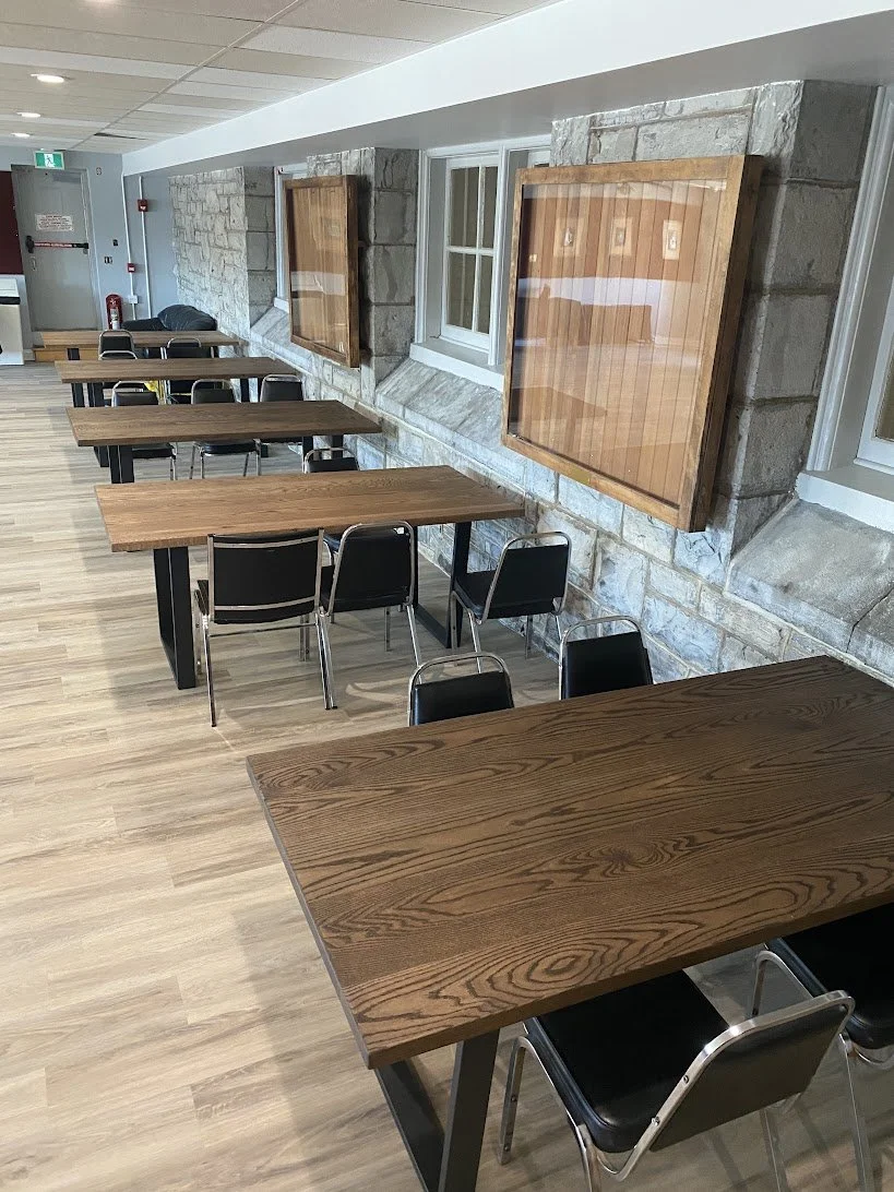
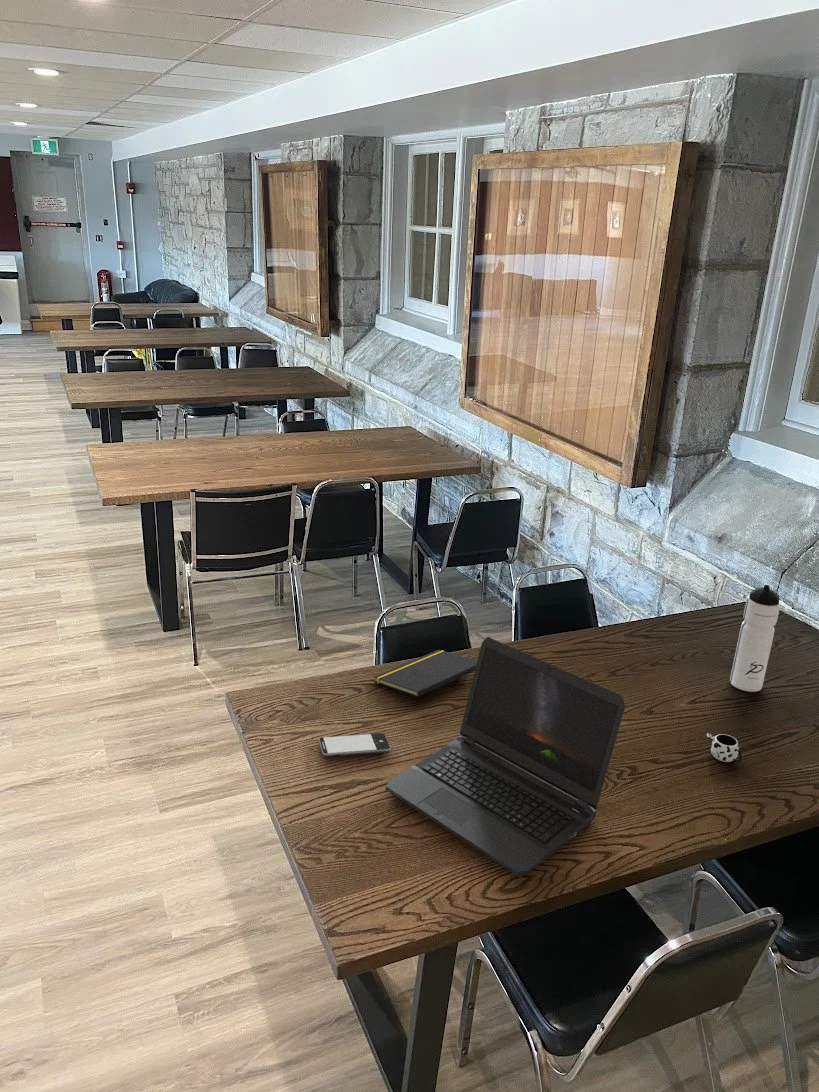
+ water bottle [729,584,782,693]
+ laptop computer [385,636,626,878]
+ mug [706,732,743,764]
+ smartphone [318,732,392,757]
+ notepad [373,649,477,698]
